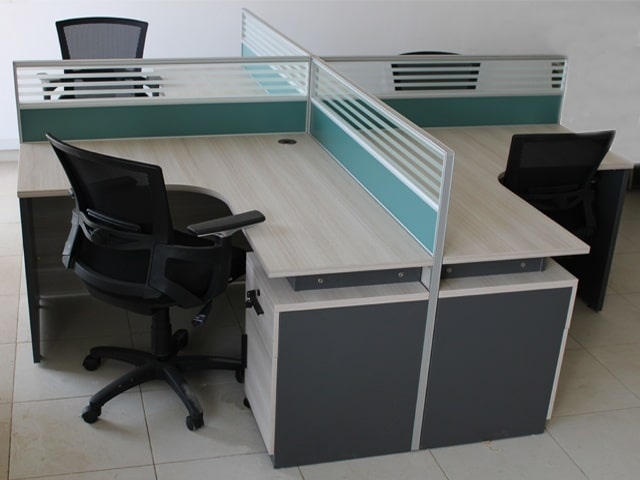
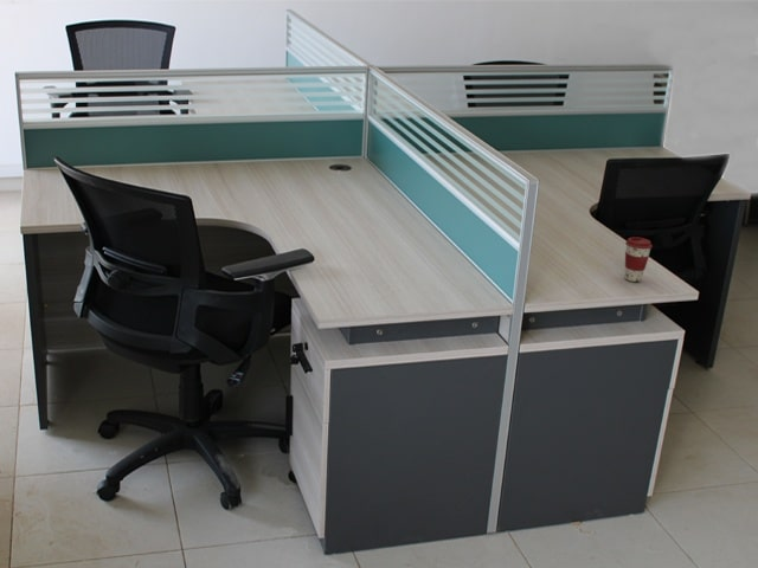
+ coffee cup [624,237,654,283]
